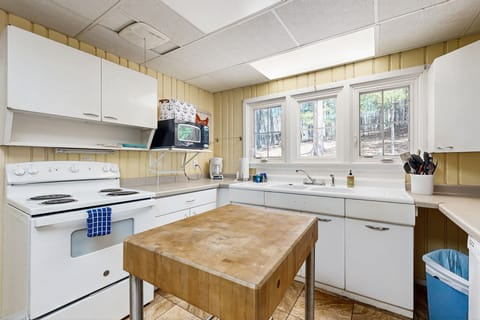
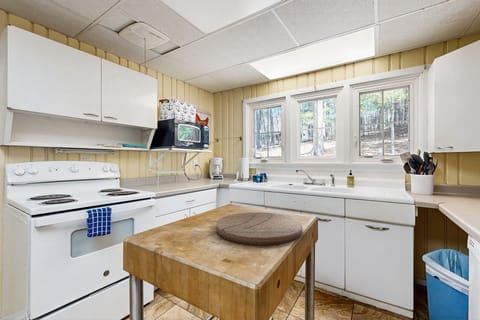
+ cutting board [215,211,303,247]
